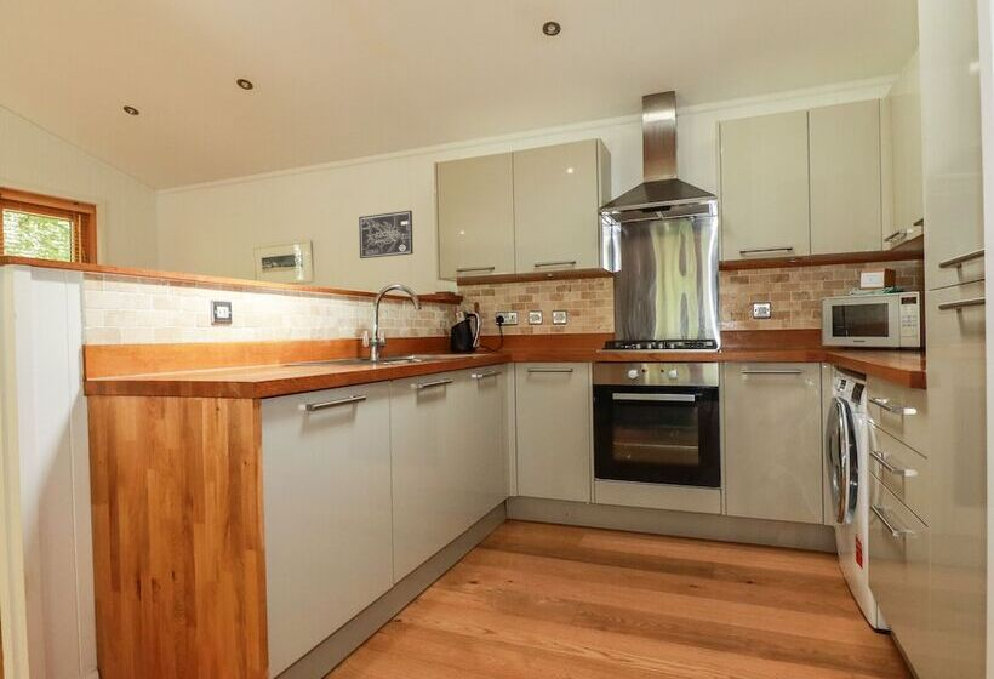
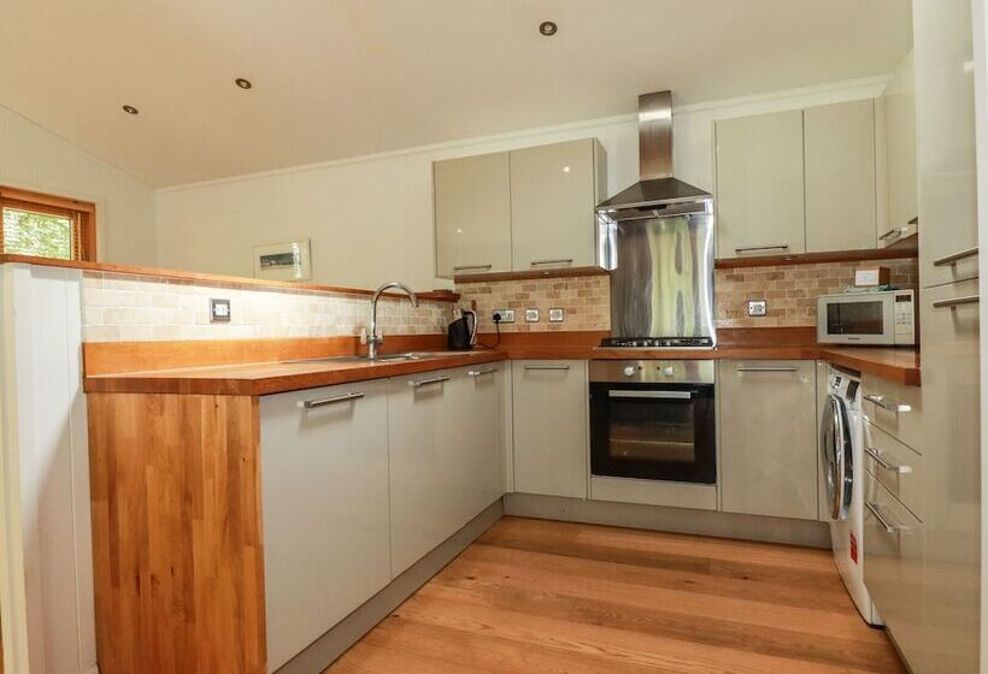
- wall art [358,210,415,259]
